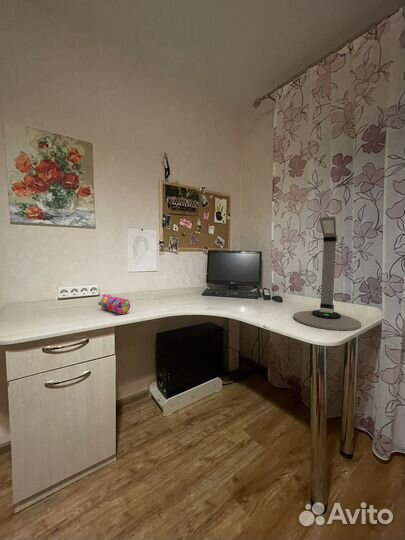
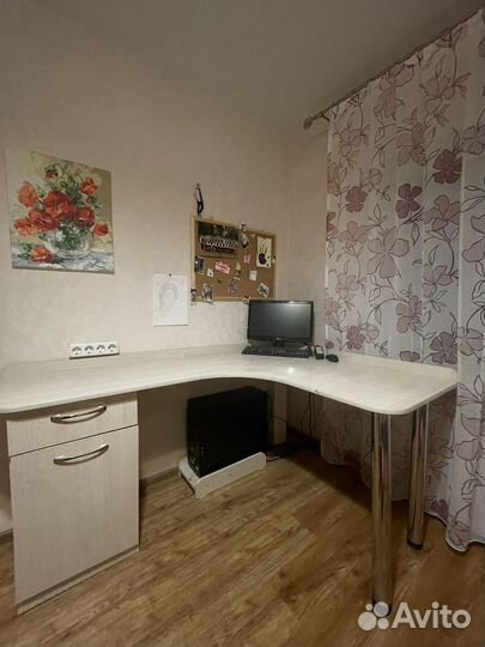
- desk lamp [293,215,362,331]
- pencil case [97,293,131,315]
